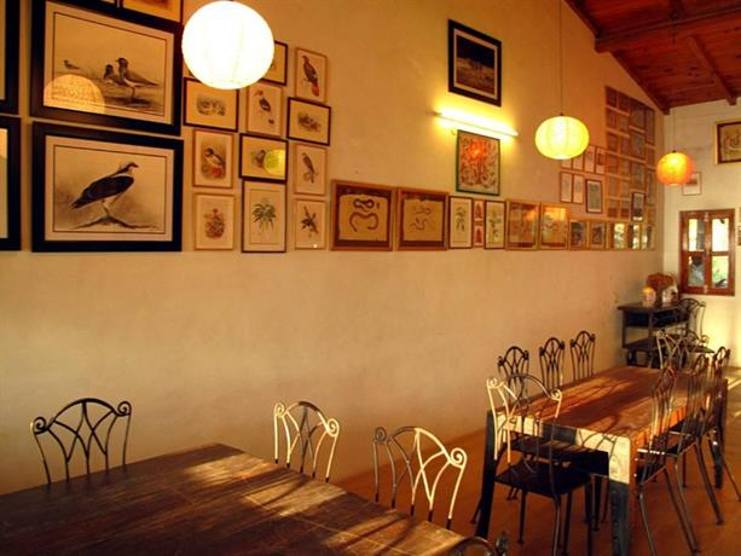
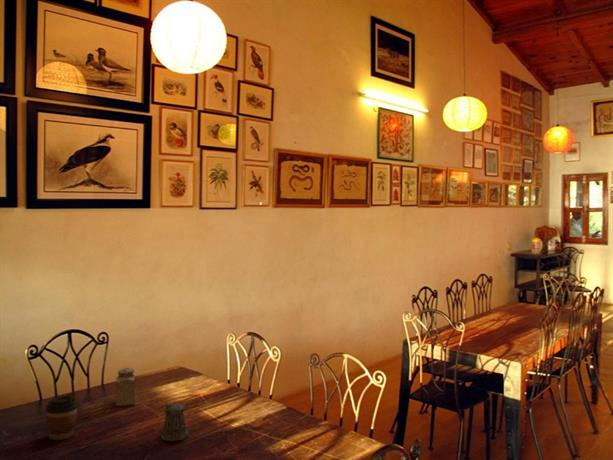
+ coffee cup [44,393,79,441]
+ salt shaker [115,367,136,407]
+ pepper shaker [160,402,200,442]
